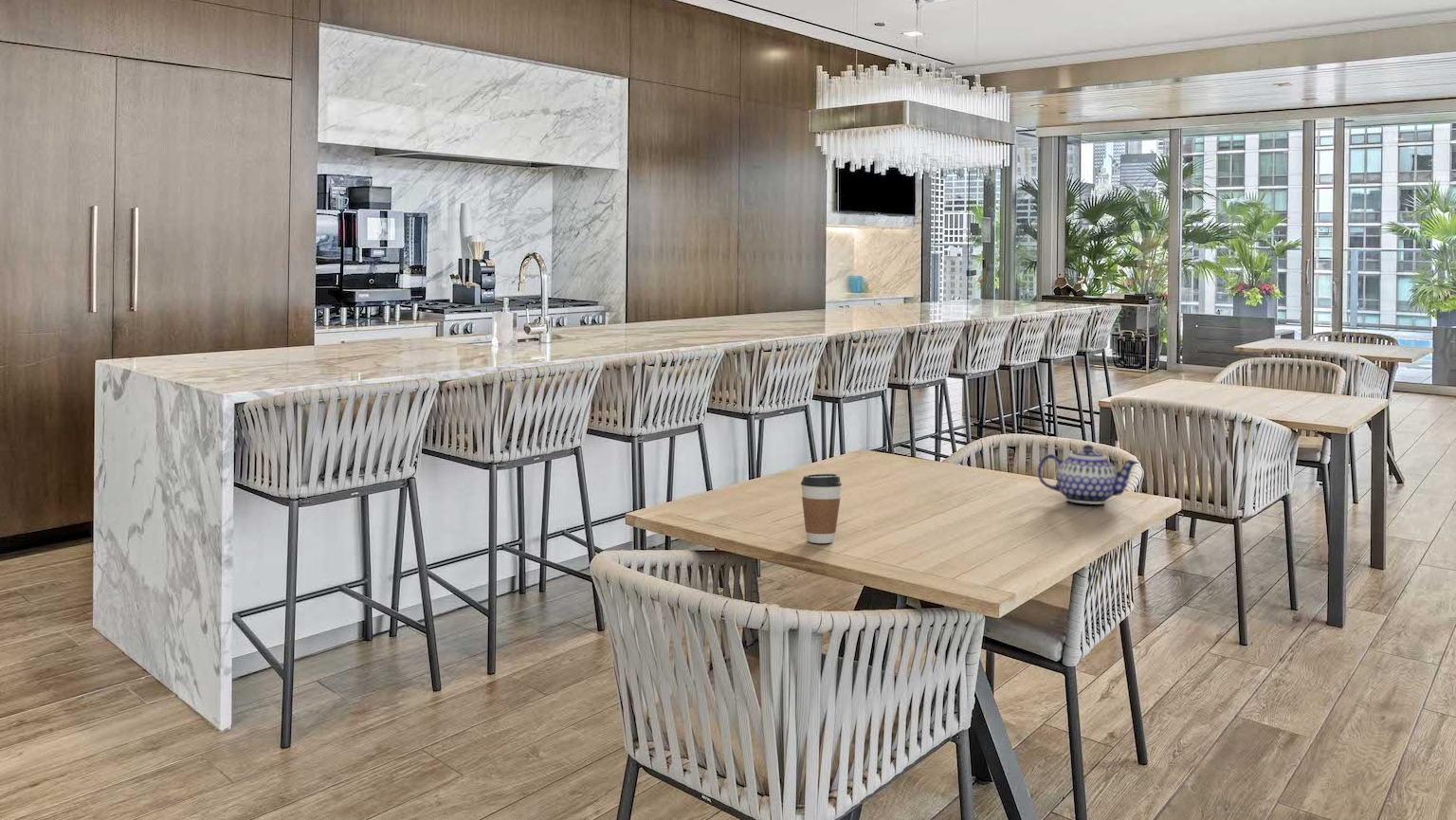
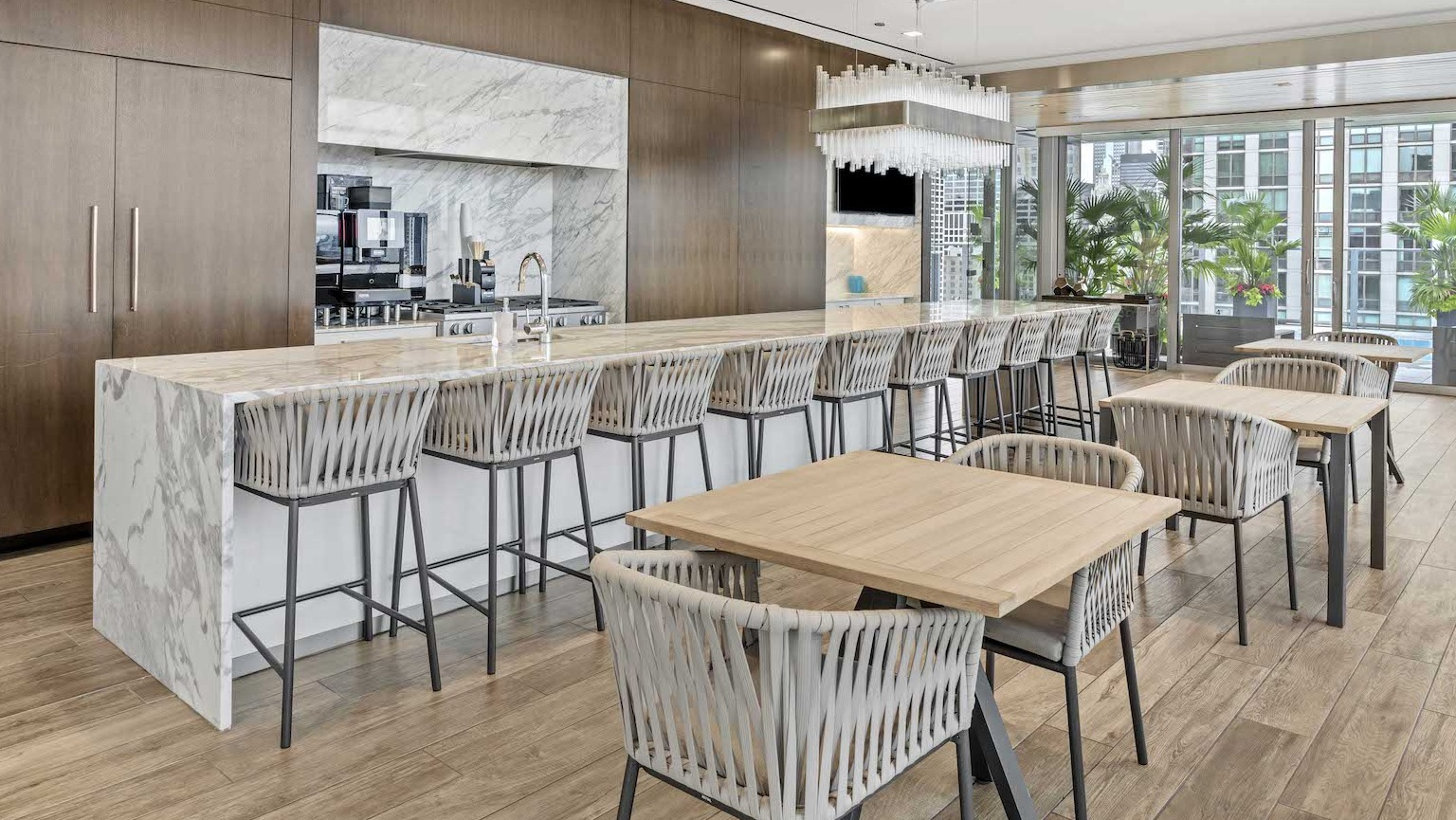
- coffee cup [800,473,843,544]
- teapot [1037,444,1139,505]
